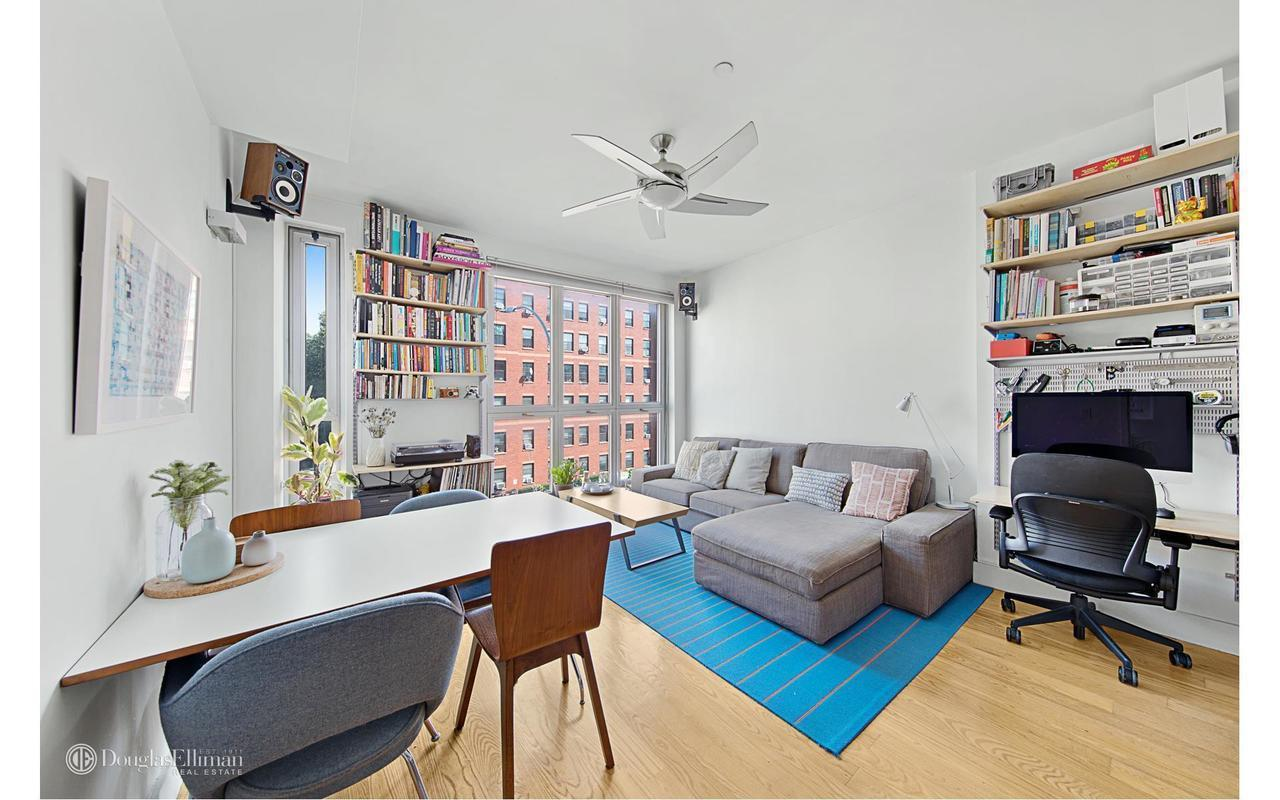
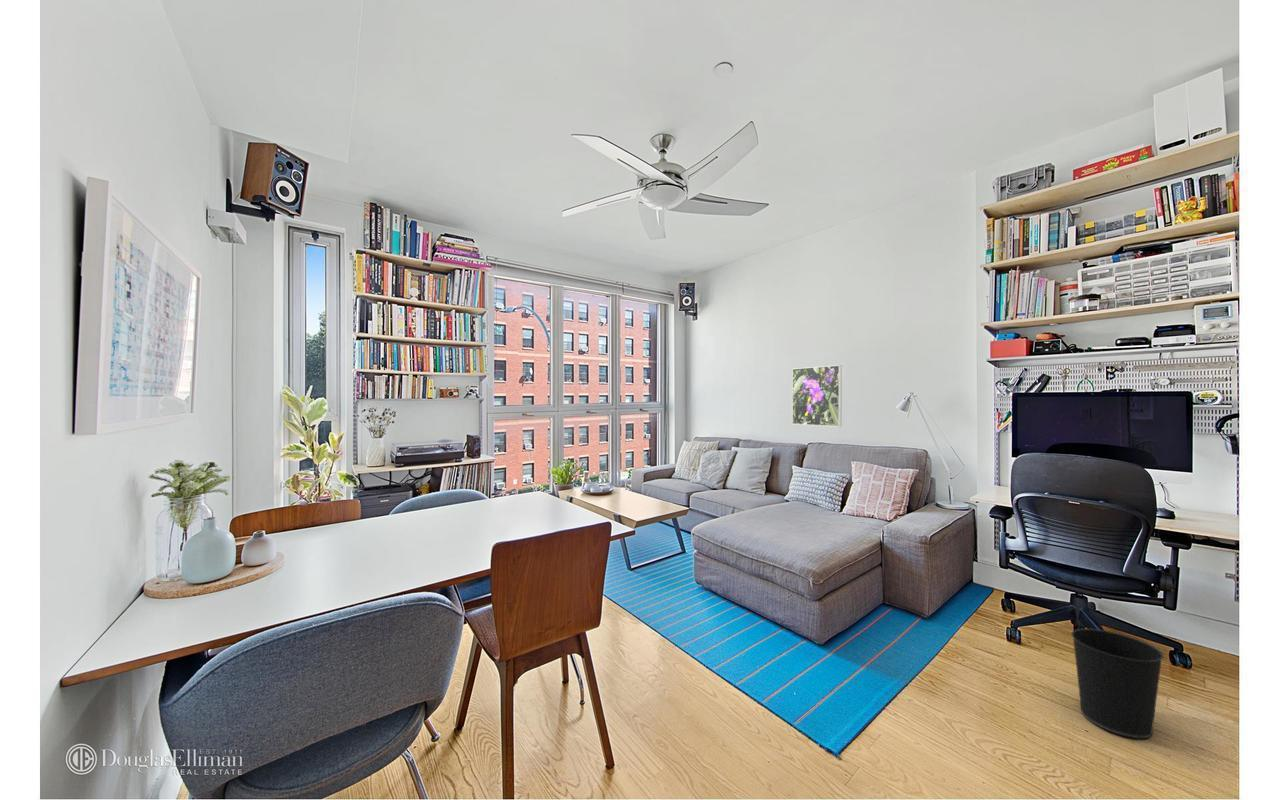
+ wastebasket [1070,628,1165,739]
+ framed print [791,364,843,428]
